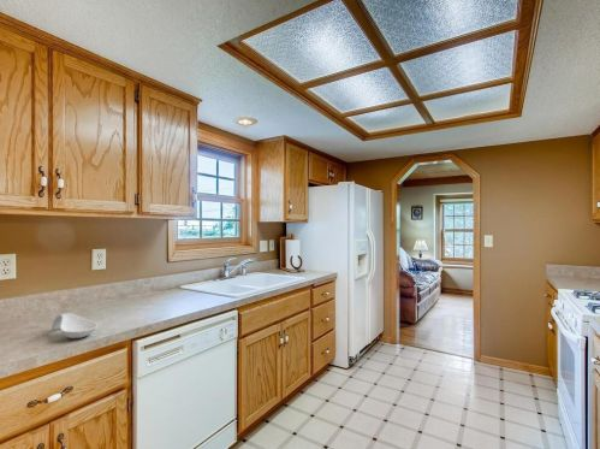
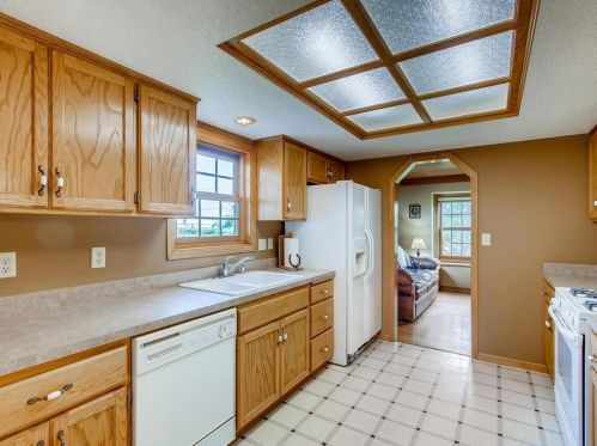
- spoon rest [51,312,99,339]
